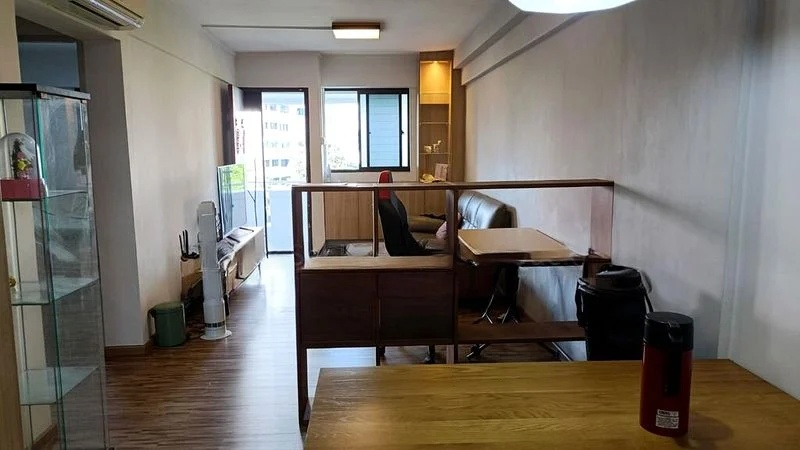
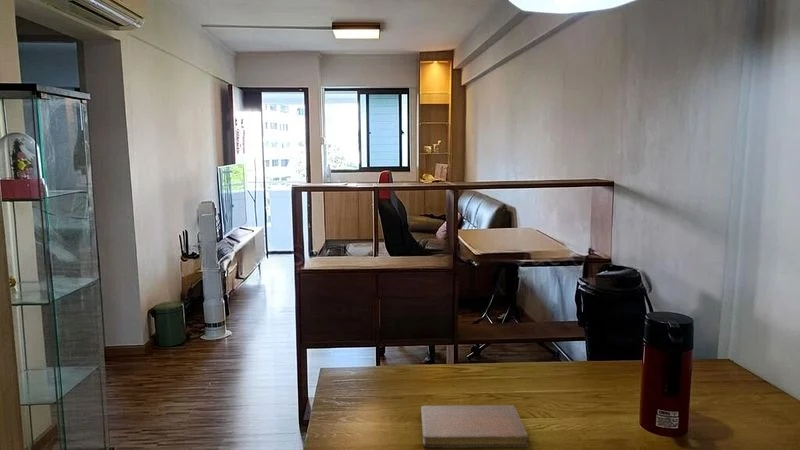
+ notebook [420,404,529,448]
